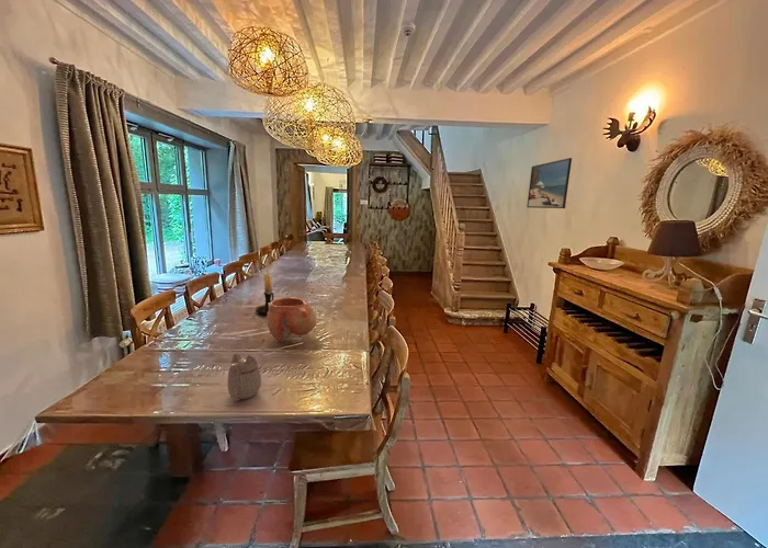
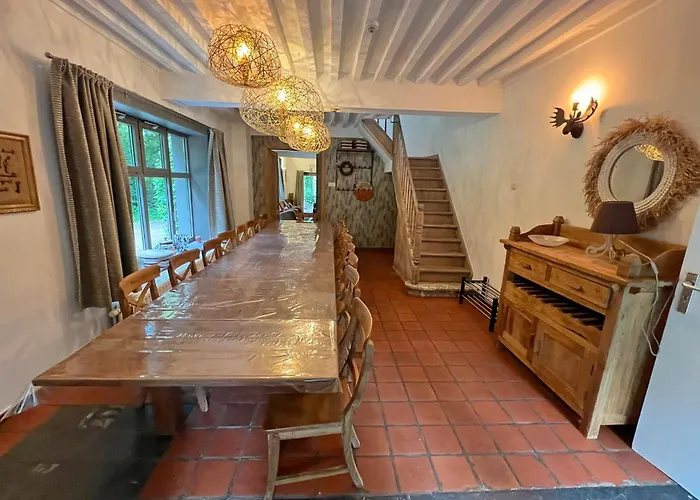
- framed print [526,157,573,209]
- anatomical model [266,296,318,343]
- candle holder [255,266,274,316]
- teapot [227,353,262,402]
